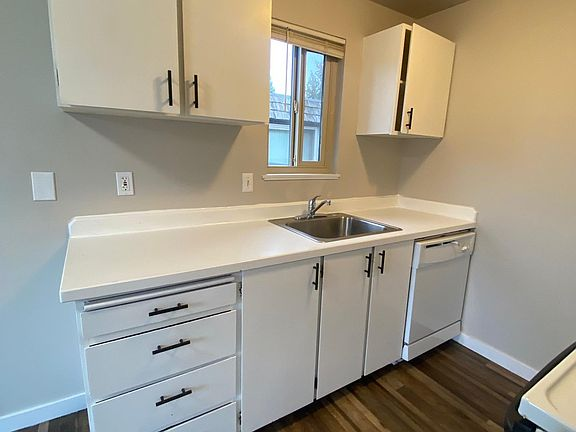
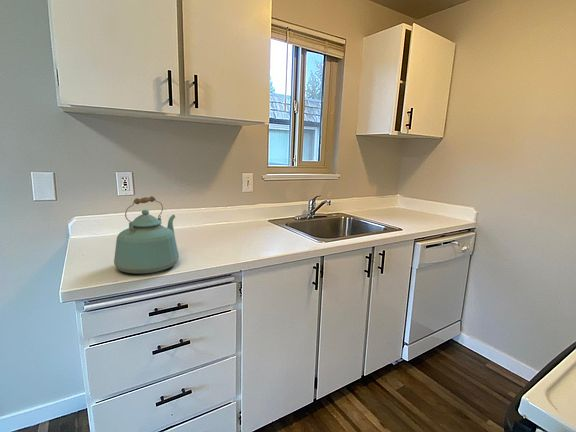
+ kettle [113,195,180,275]
